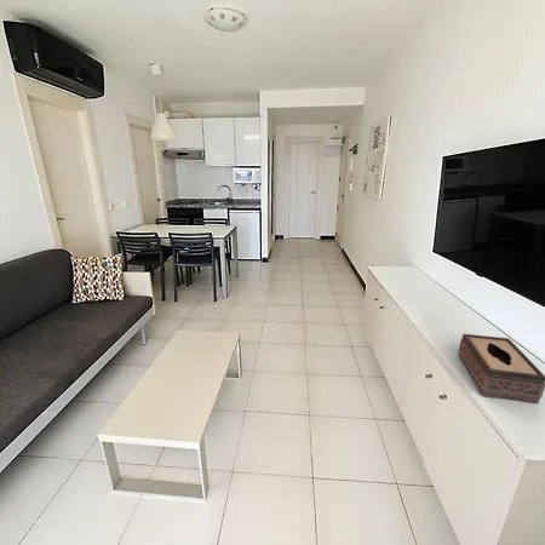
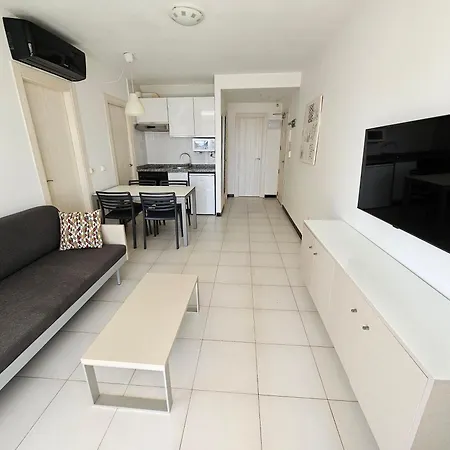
- tissue box [458,333,545,405]
